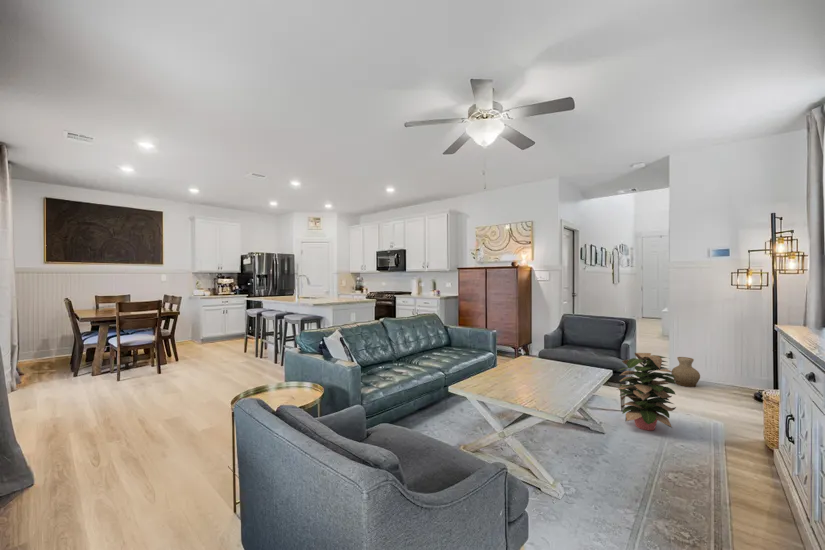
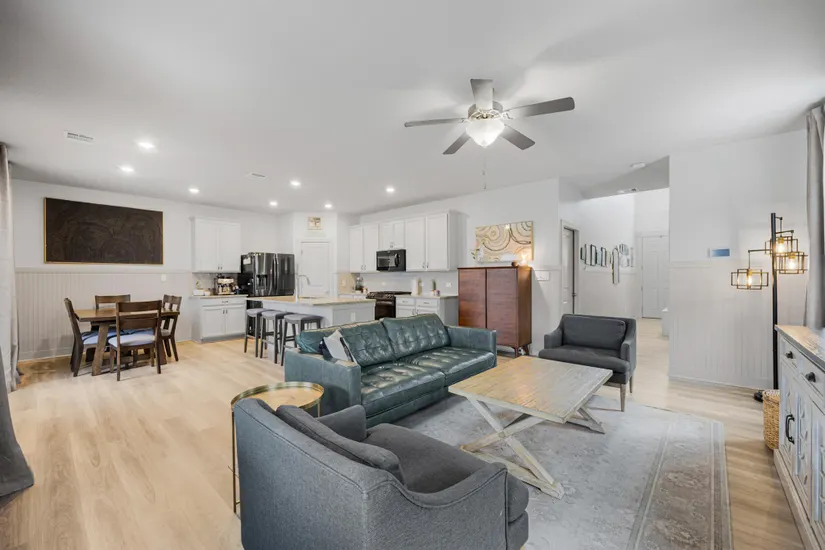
- decorative plant [616,352,680,431]
- vase [670,356,701,388]
